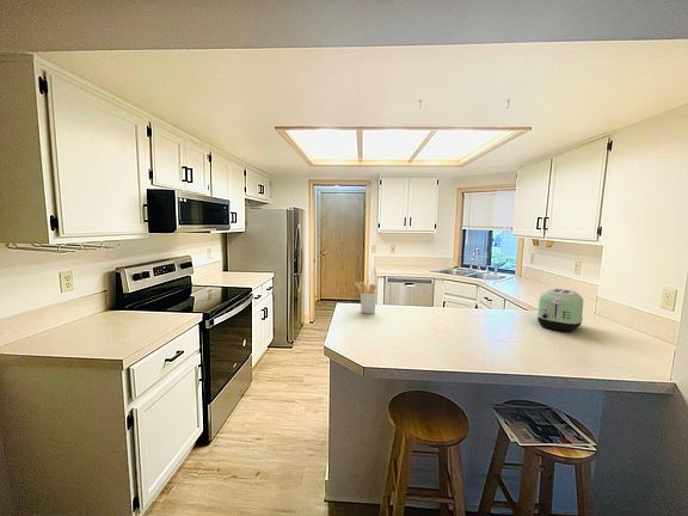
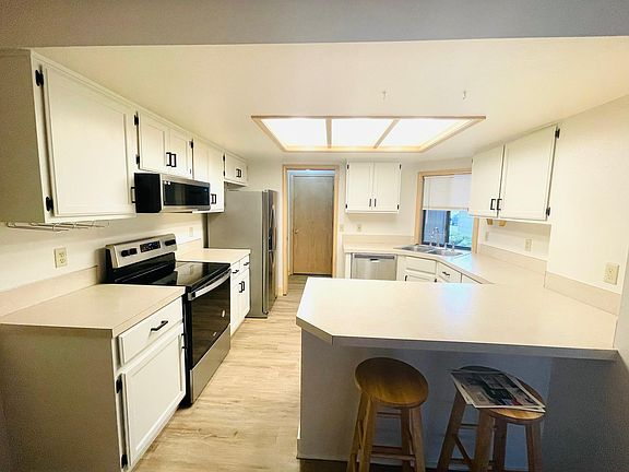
- utensil holder [354,281,377,315]
- toaster [536,288,584,333]
